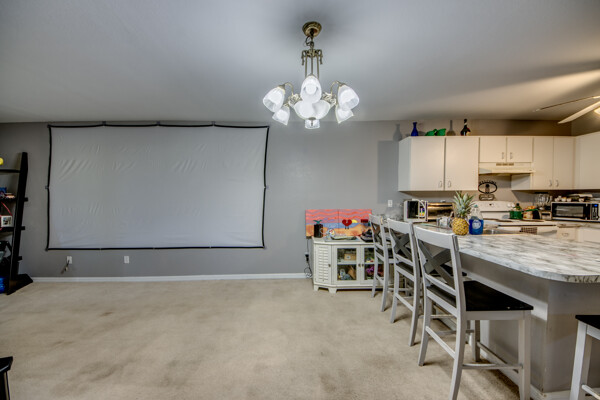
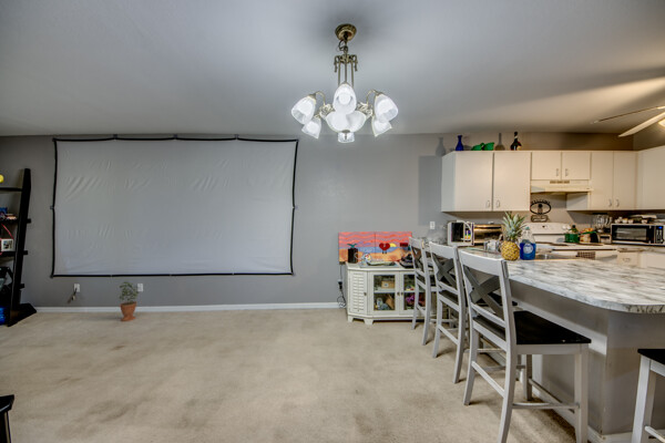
+ potted plant [119,280,141,322]
